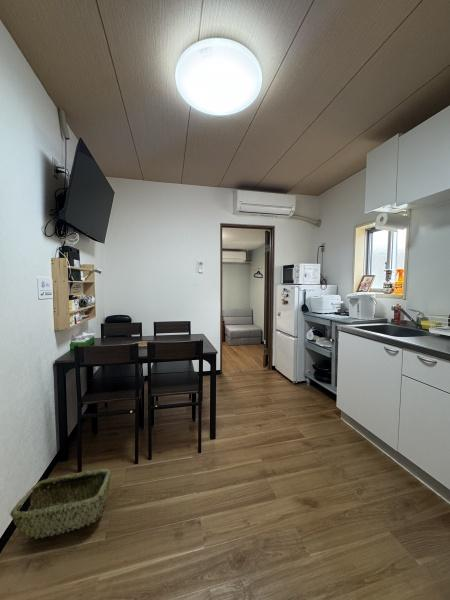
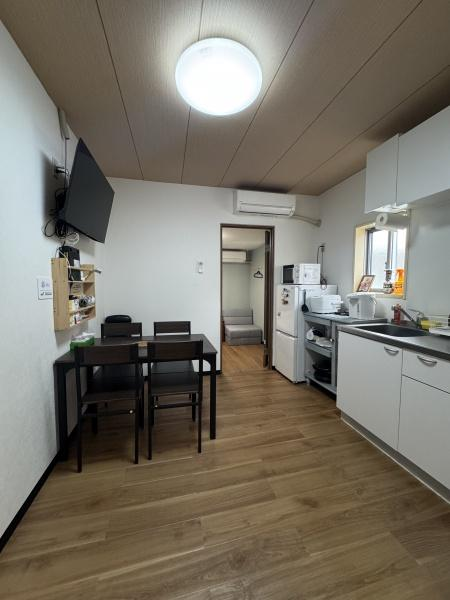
- woven basket [9,468,112,540]
